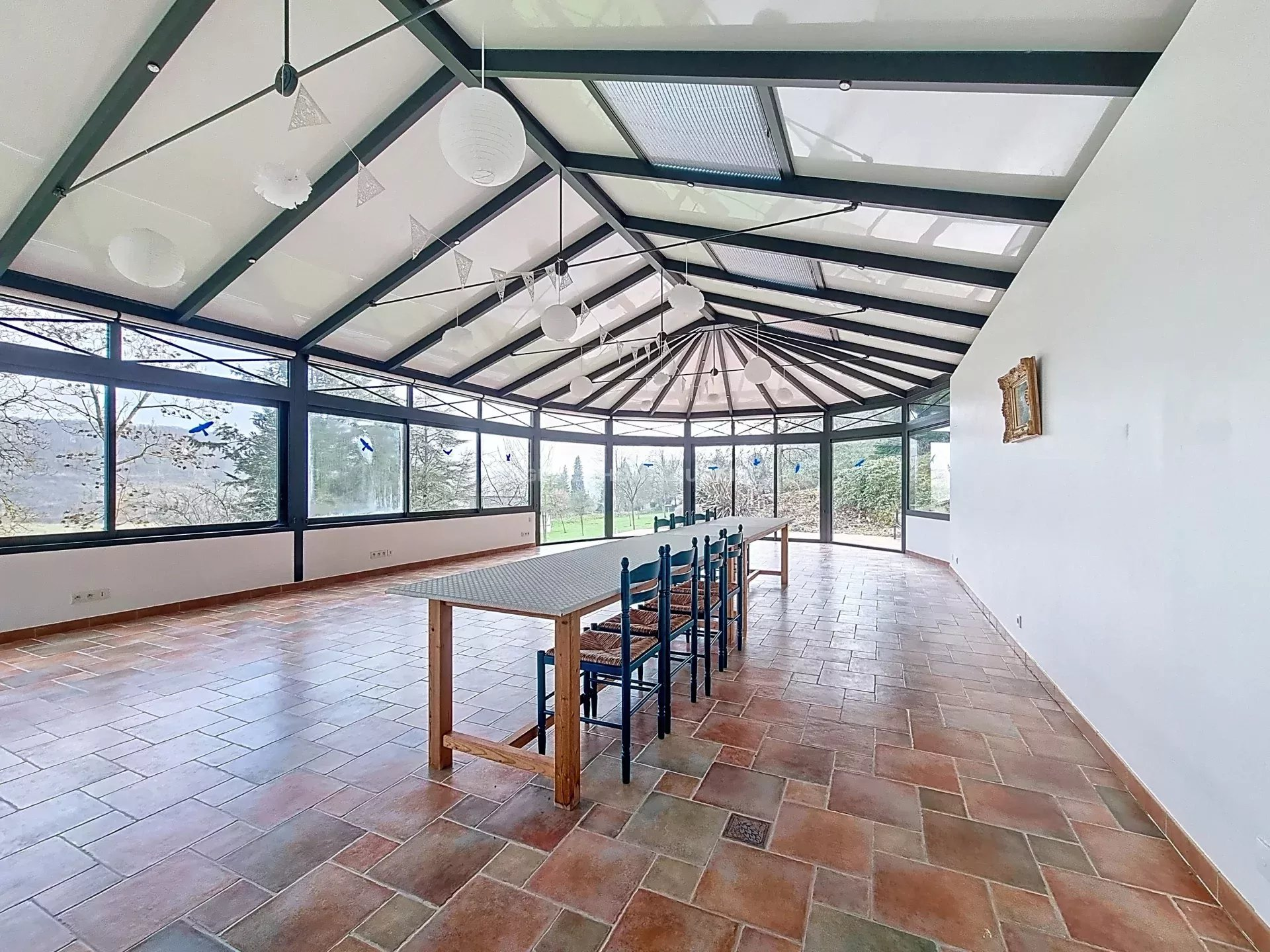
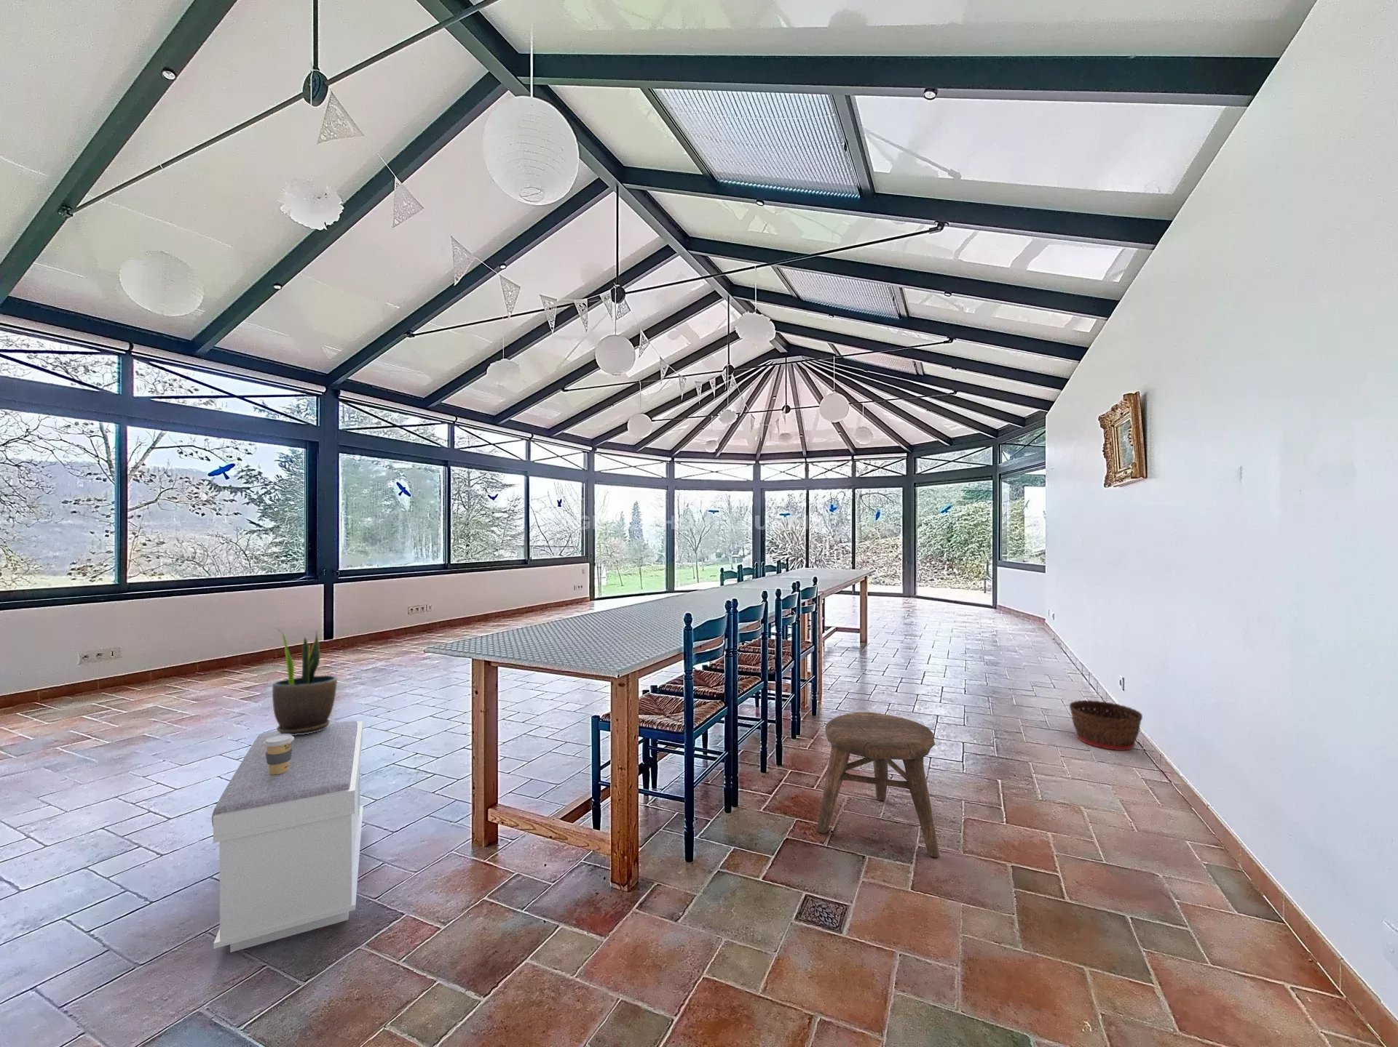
+ basket [1069,699,1143,751]
+ bench [211,720,363,954]
+ stool [816,712,940,858]
+ coffee cup [263,735,294,774]
+ potted plant [272,628,338,735]
